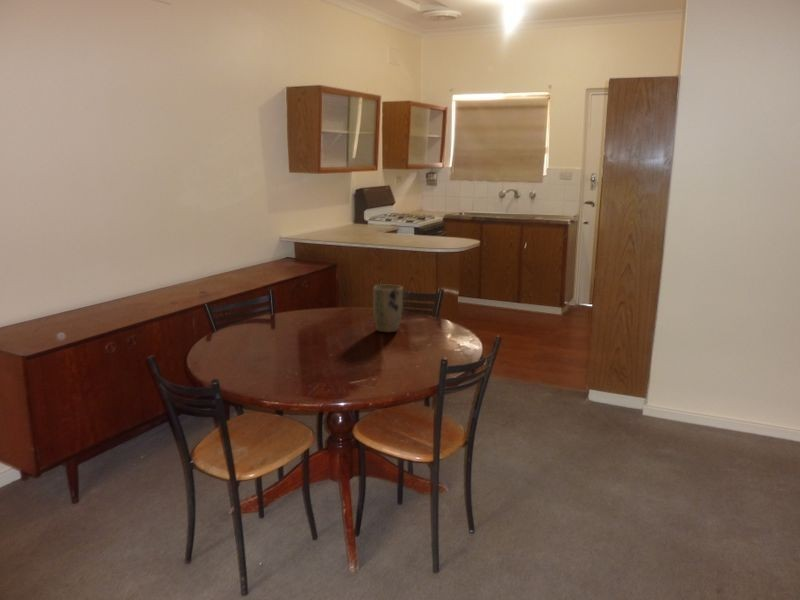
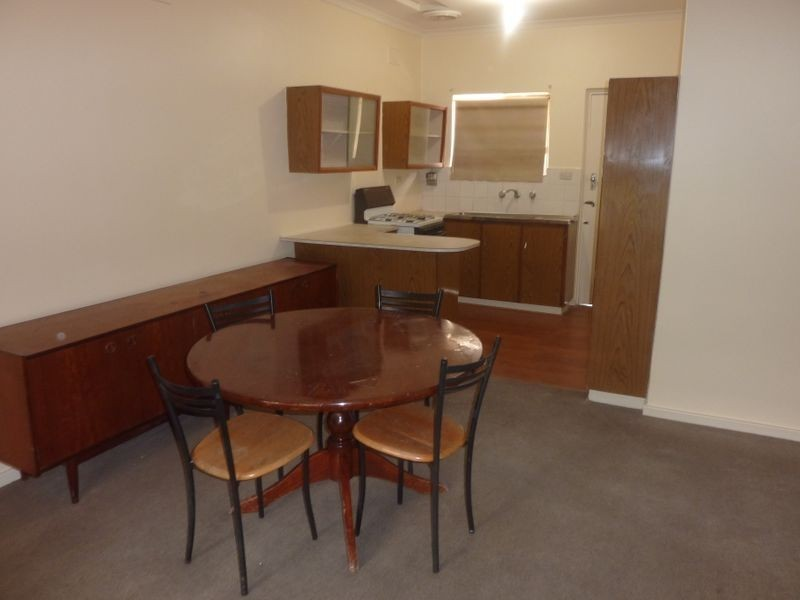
- plant pot [372,284,404,333]
